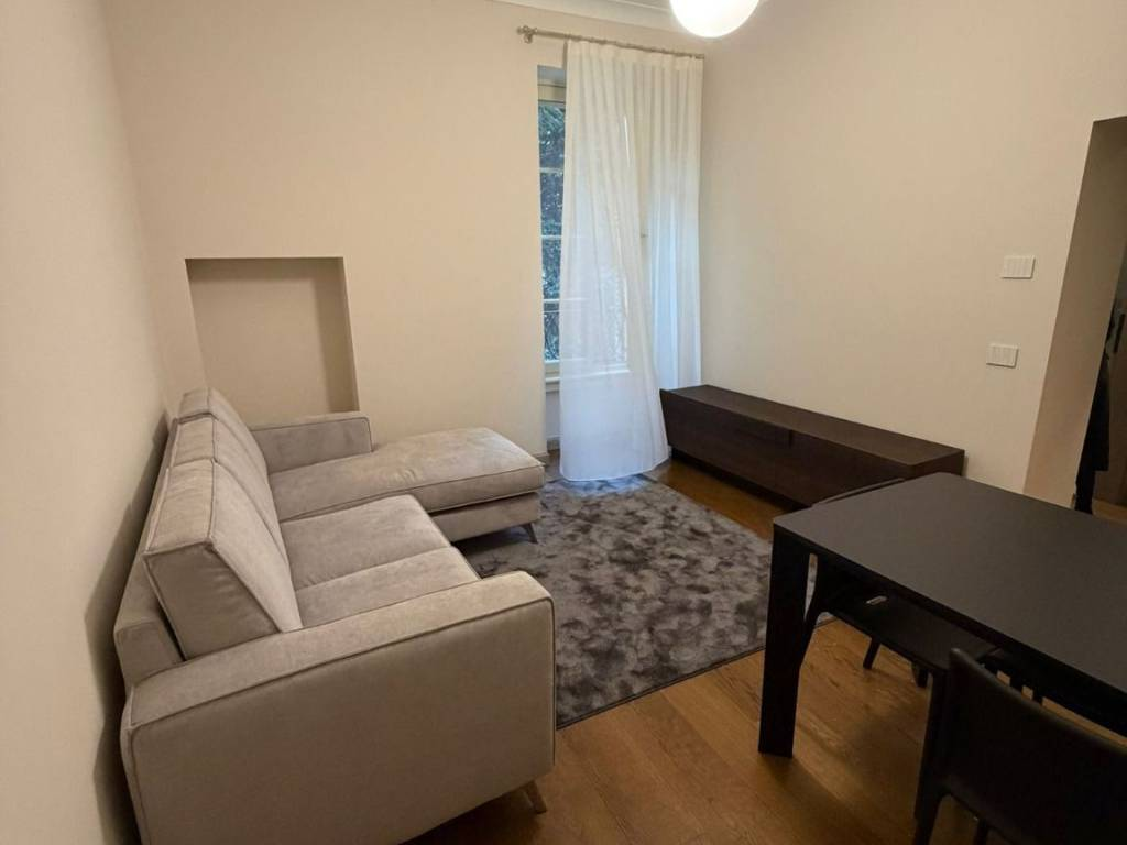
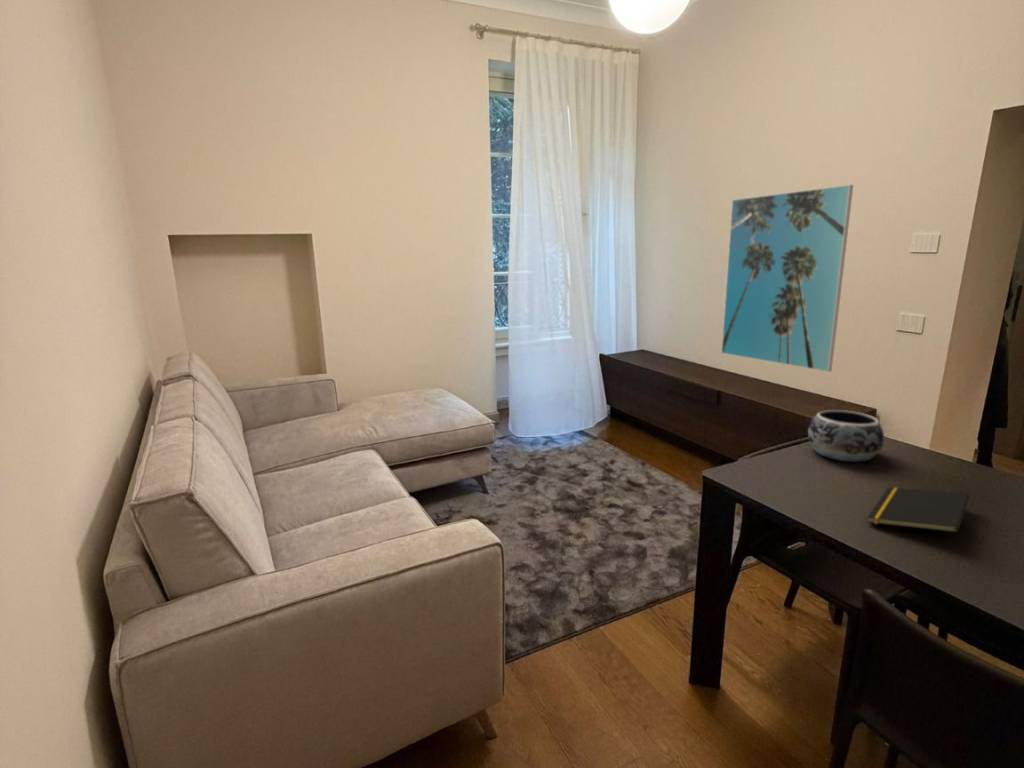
+ notepad [866,486,970,534]
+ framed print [721,184,854,373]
+ decorative bowl [807,409,885,463]
